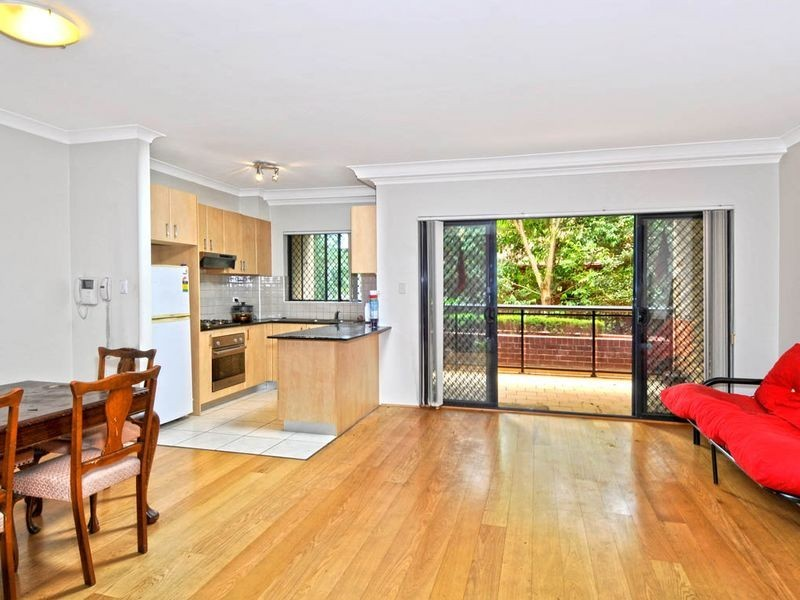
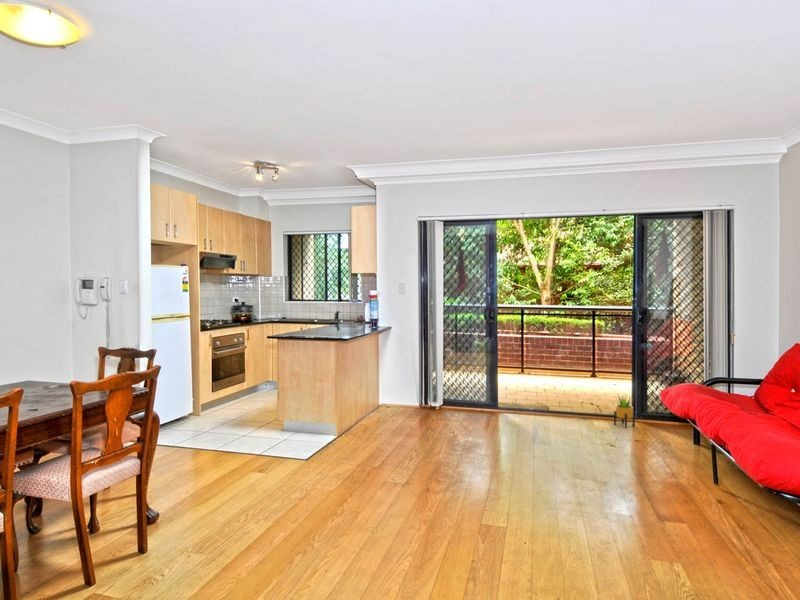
+ potted plant [613,391,636,429]
